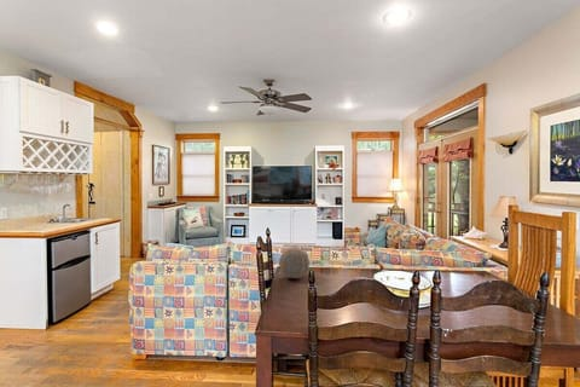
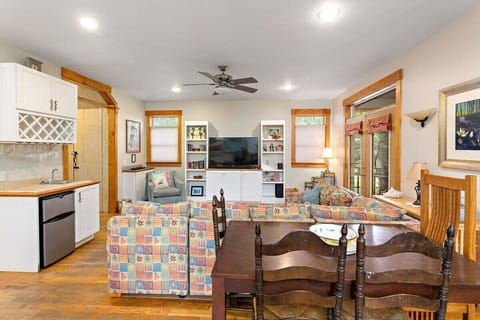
- decorative orb [278,247,311,279]
